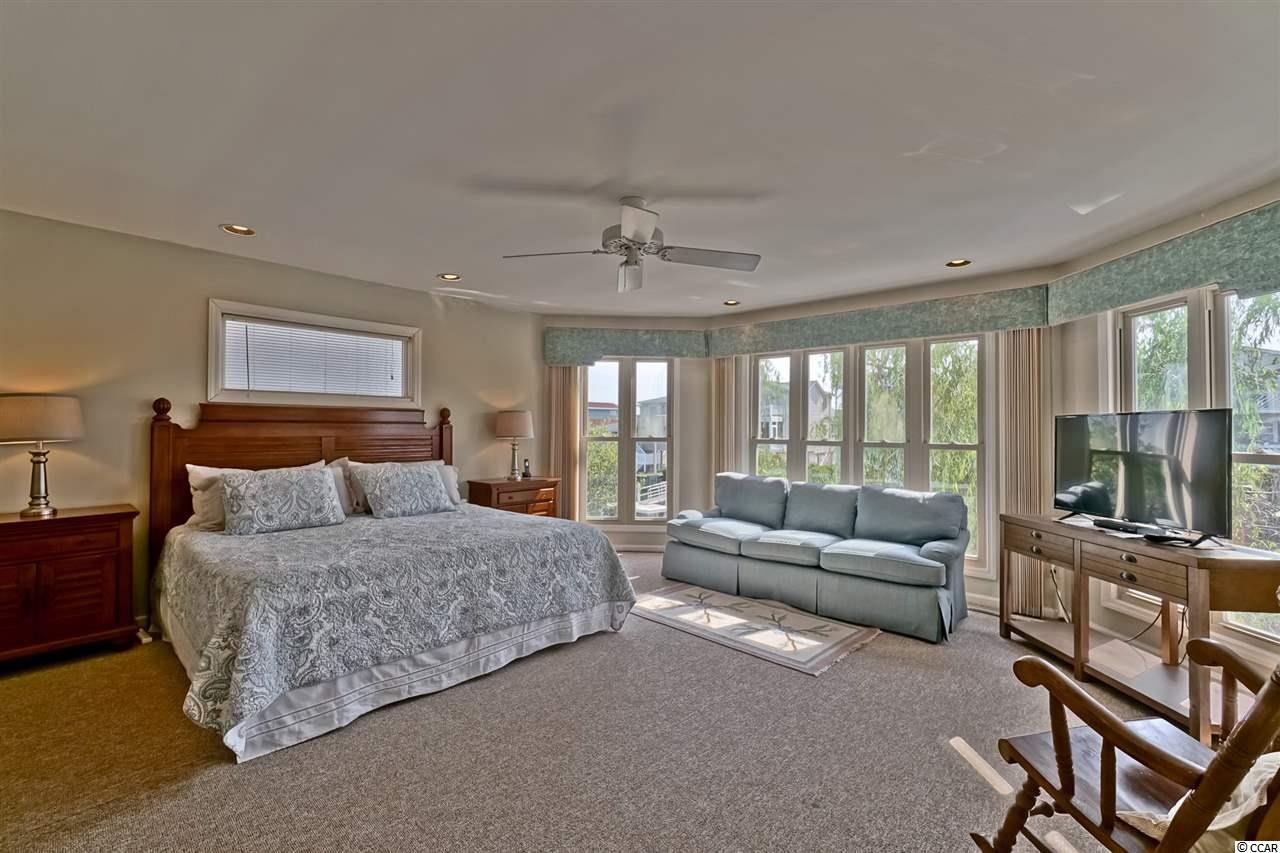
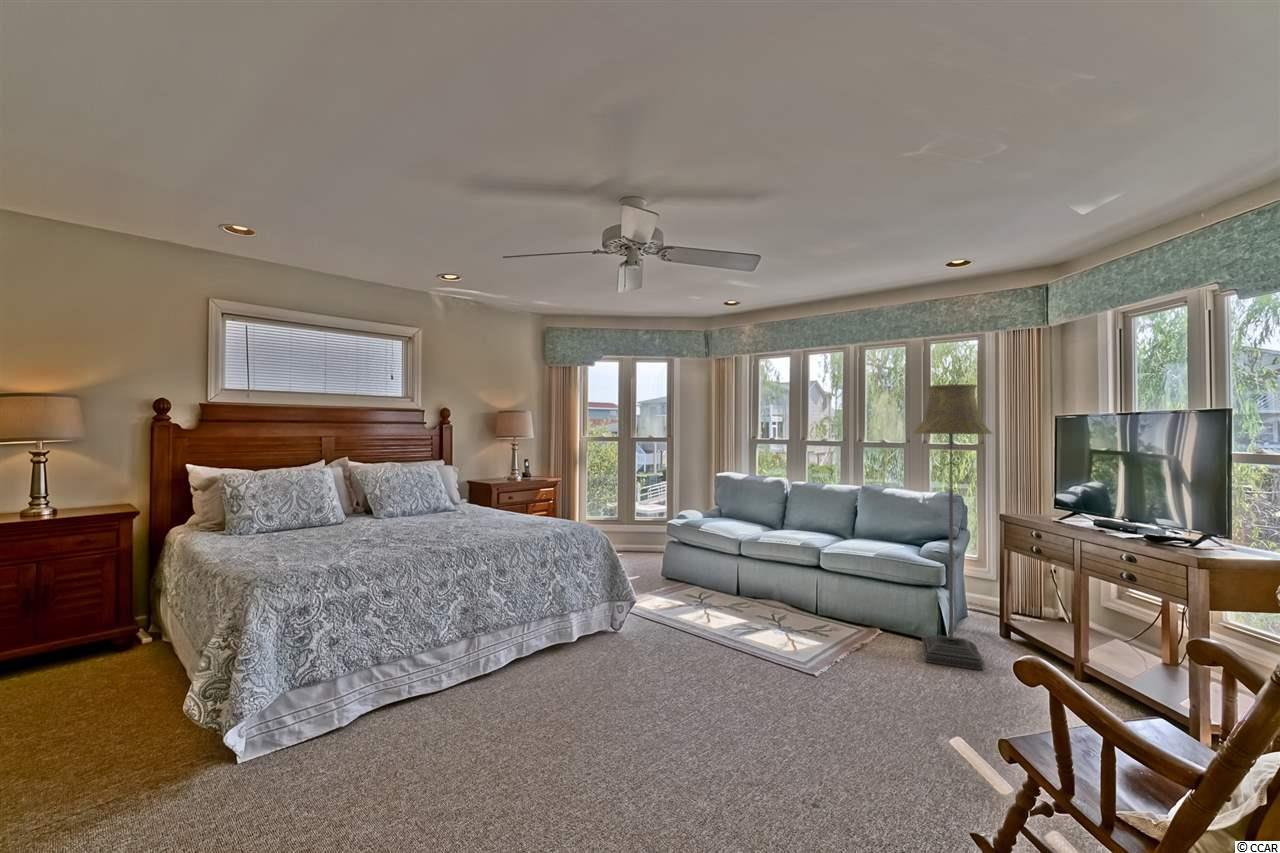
+ floor lamp [912,383,993,671]
